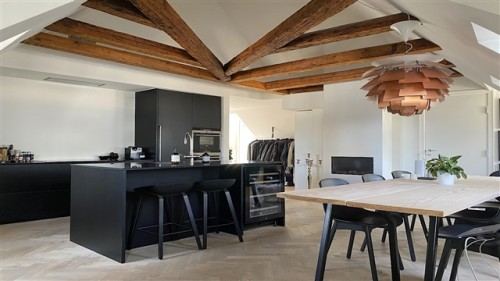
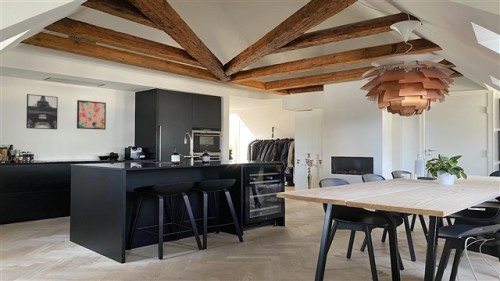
+ wall art [25,93,59,130]
+ wall art [76,99,107,131]
